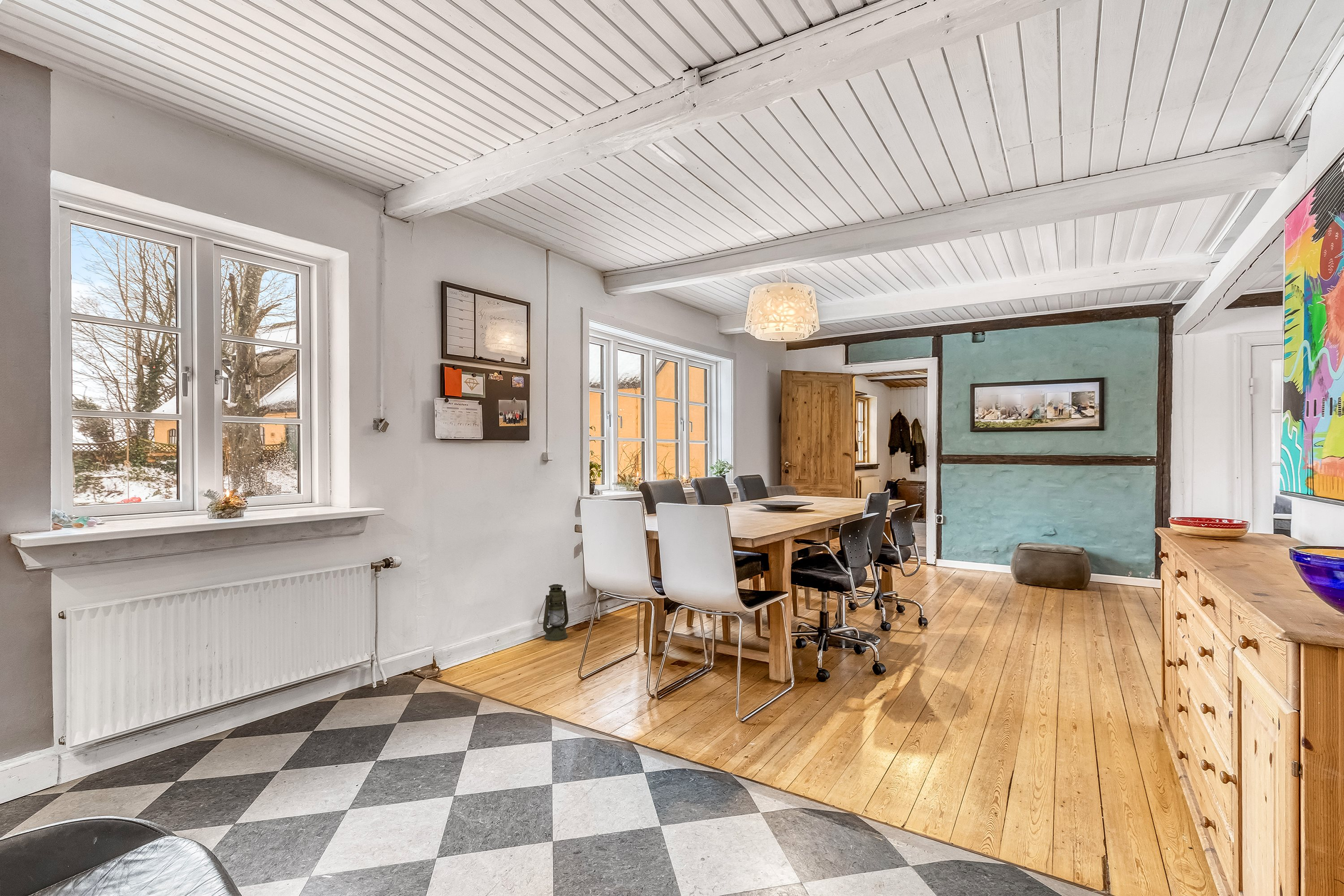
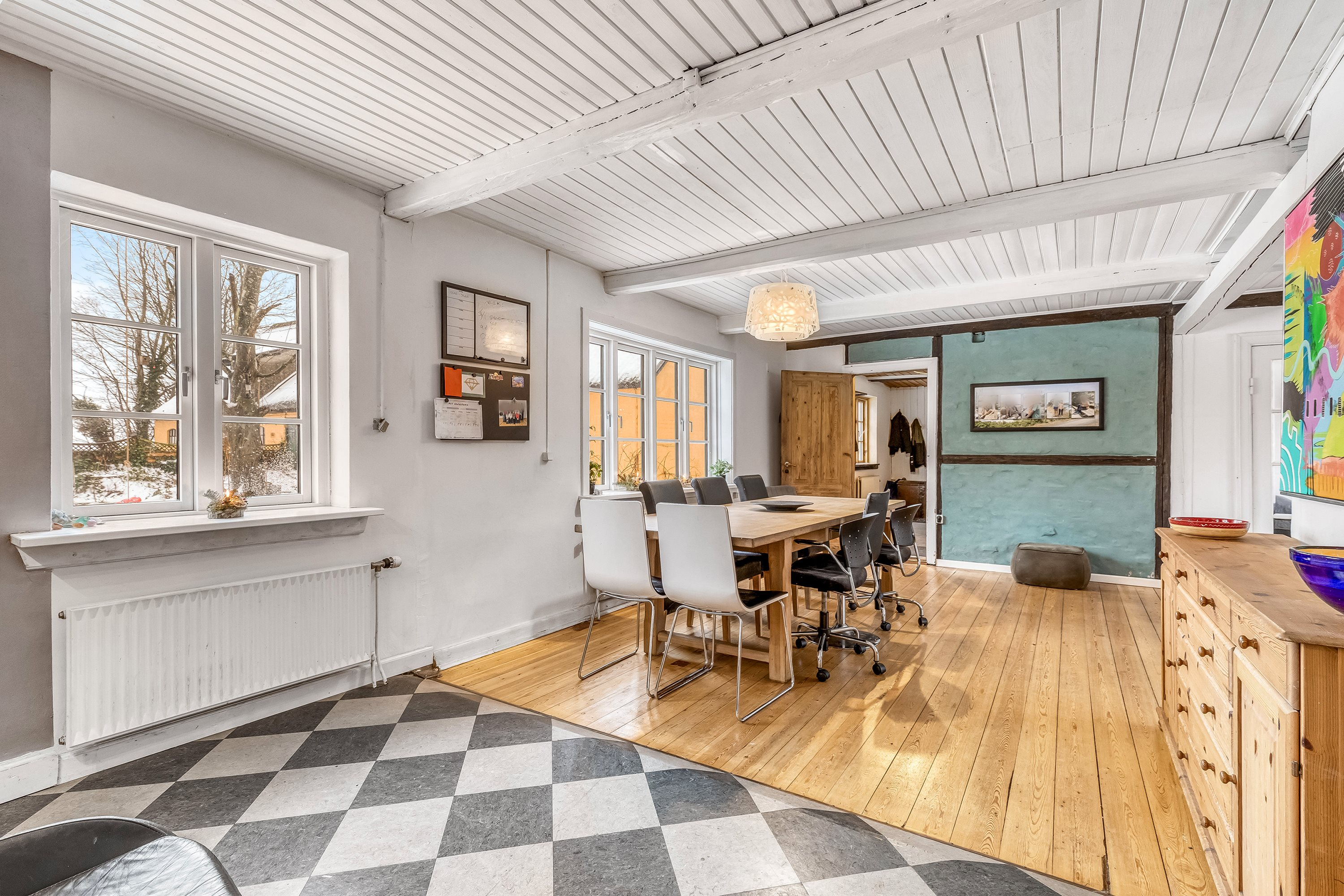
- lantern [537,584,569,641]
